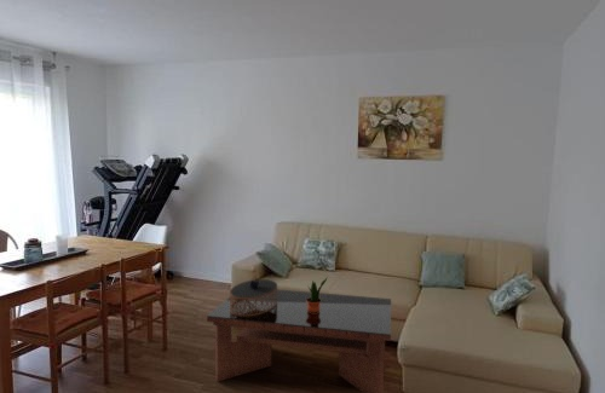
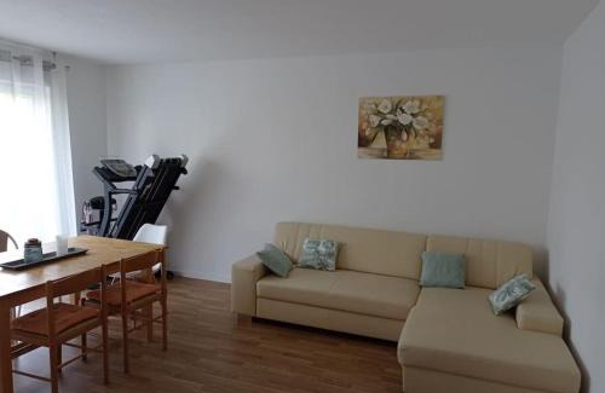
- coffee table [206,288,392,393]
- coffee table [229,277,278,317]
- potted plant [306,277,328,313]
